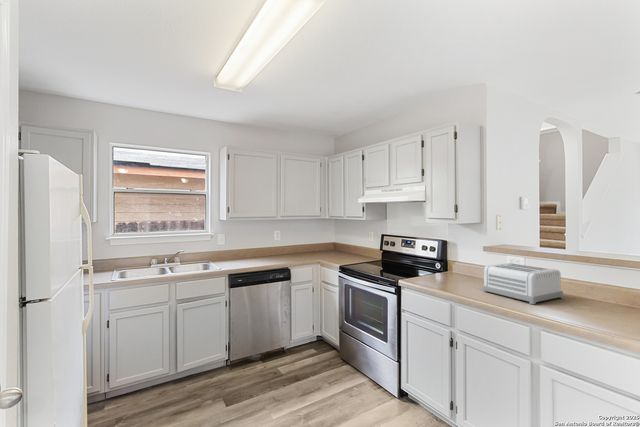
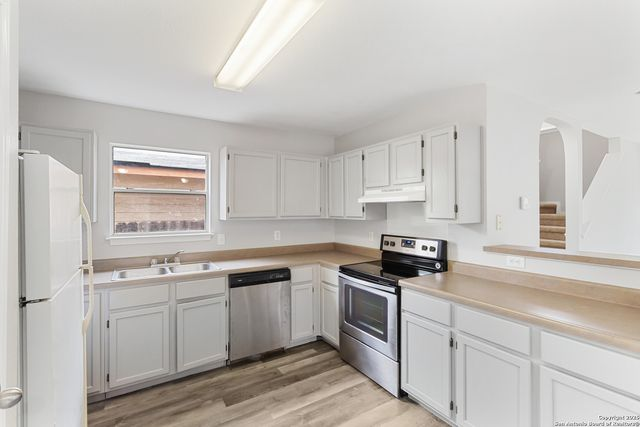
- toaster [481,262,564,305]
